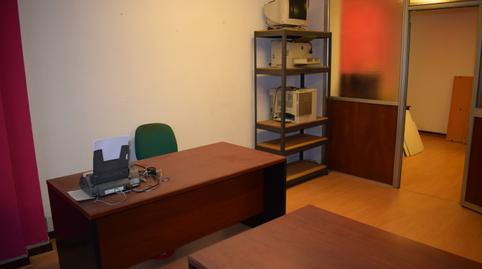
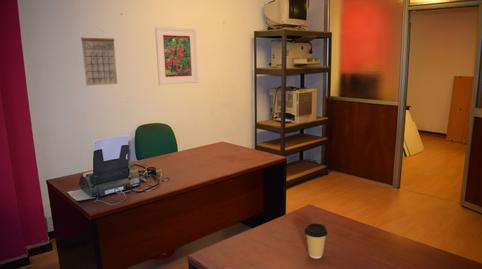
+ calendar [80,27,118,86]
+ coffee cup [303,222,329,259]
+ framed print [154,26,199,86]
